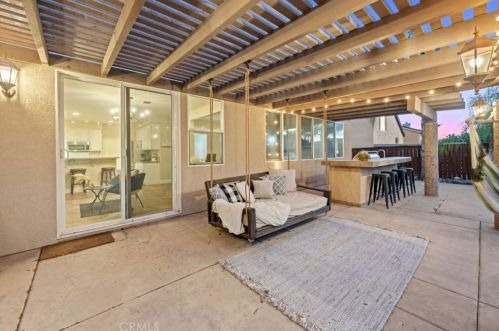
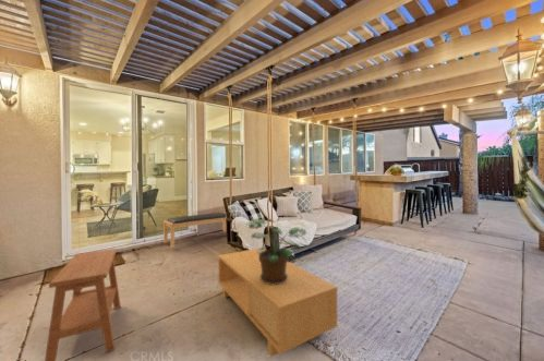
+ coffee table [217,246,338,358]
+ bench [162,212,227,249]
+ potted plant [245,217,309,285]
+ side table [44,248,122,361]
